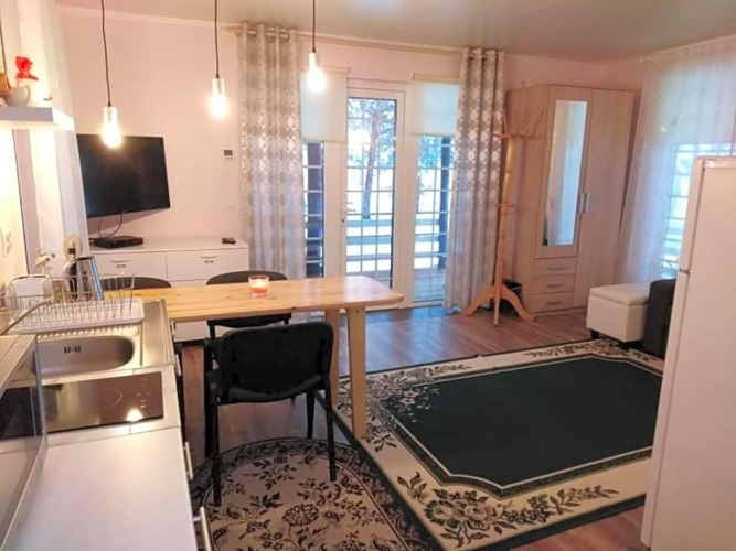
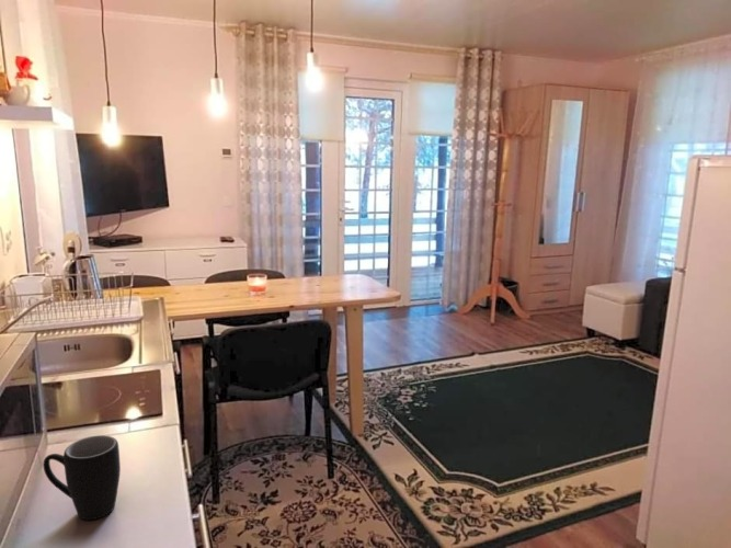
+ mug [42,434,122,521]
